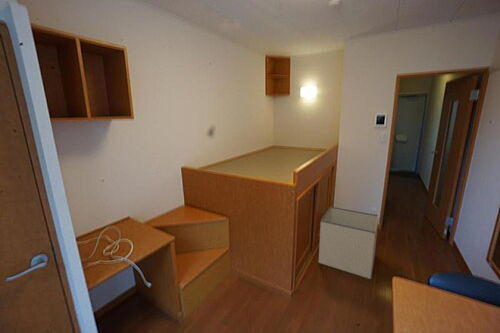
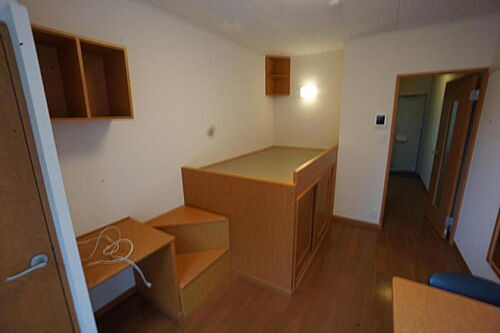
- storage bin [318,206,379,280]
